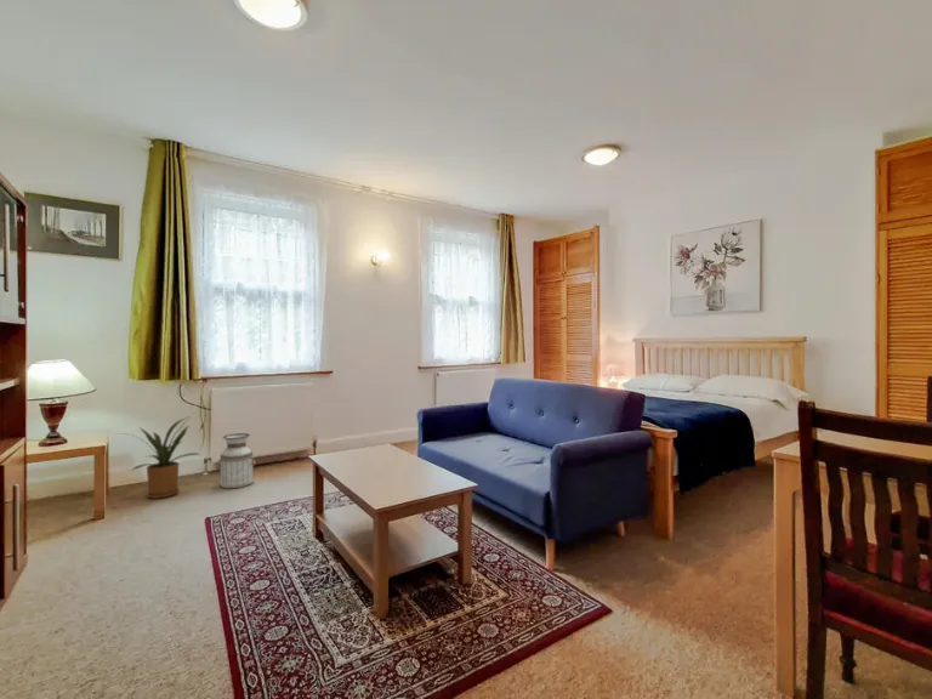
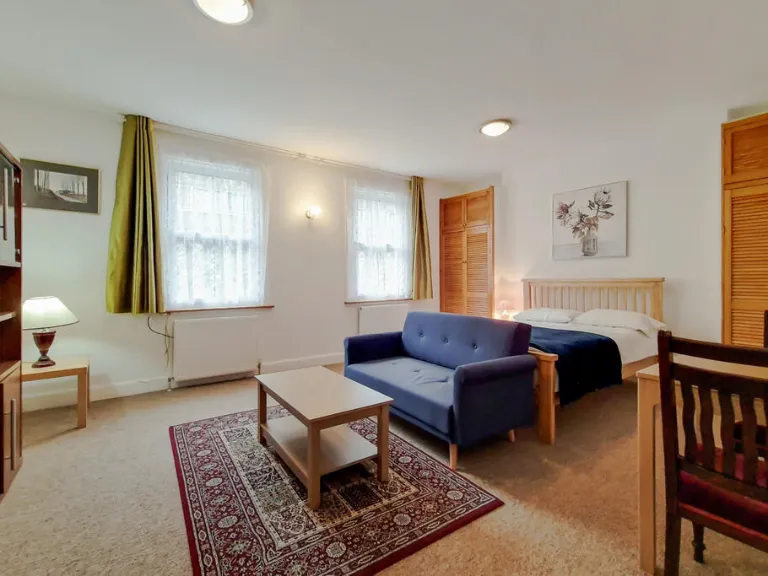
- planter [216,432,257,489]
- house plant [116,415,203,500]
